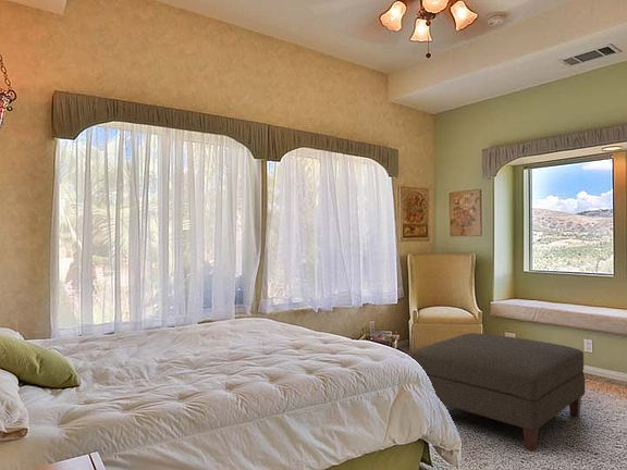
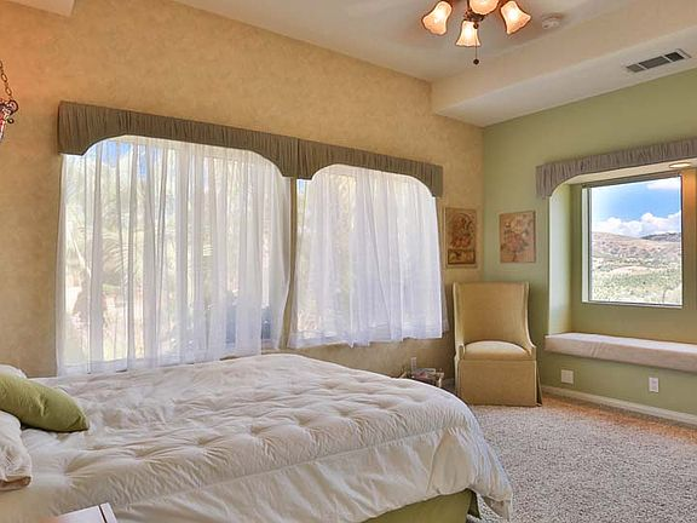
- ottoman [408,332,586,453]
